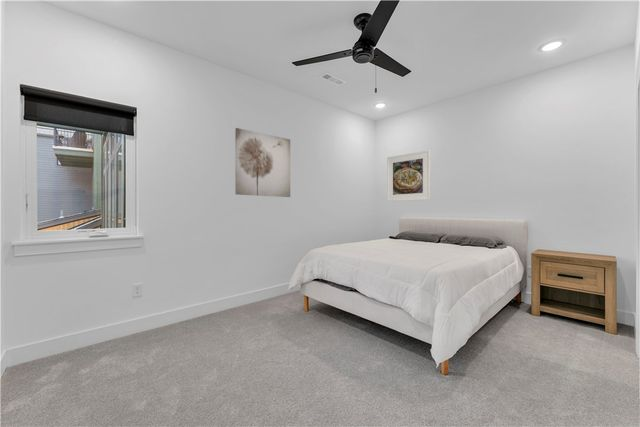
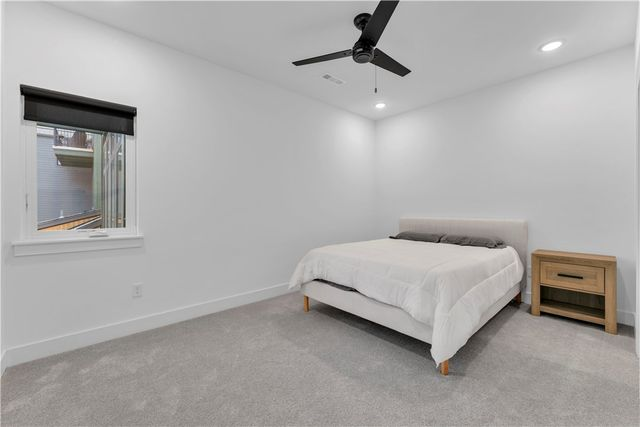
- wall art [234,127,291,198]
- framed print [386,149,431,202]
